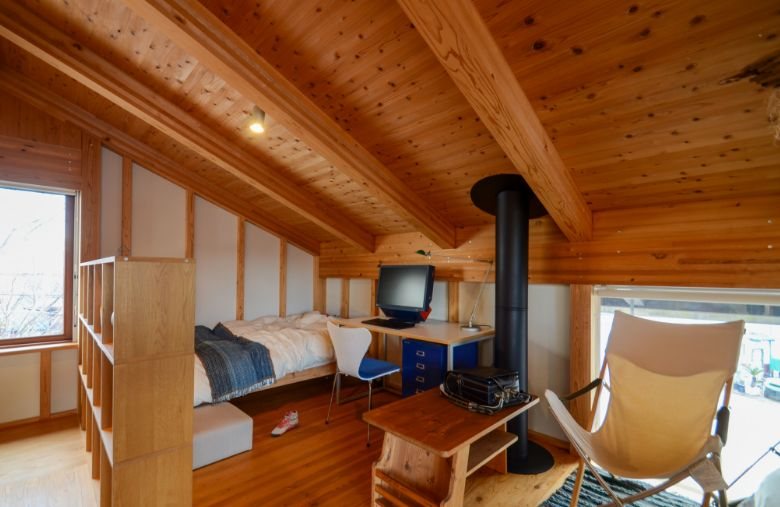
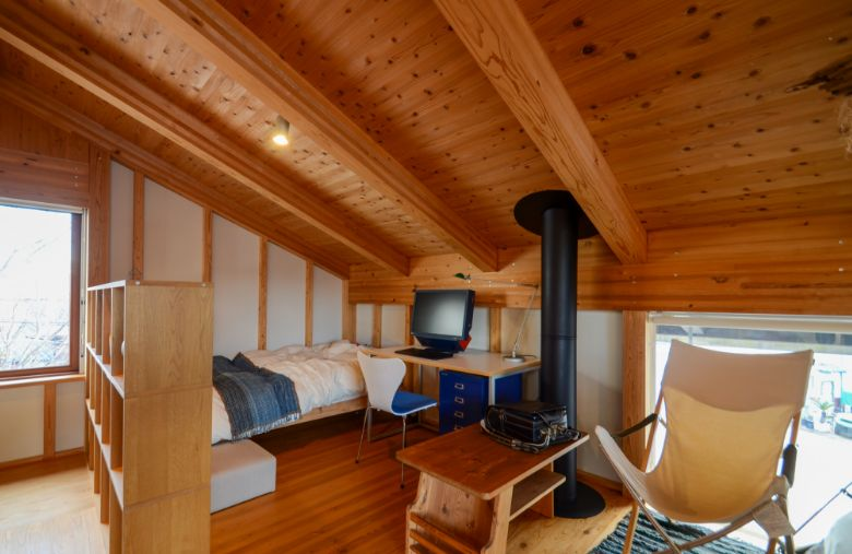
- sneaker [270,409,299,437]
